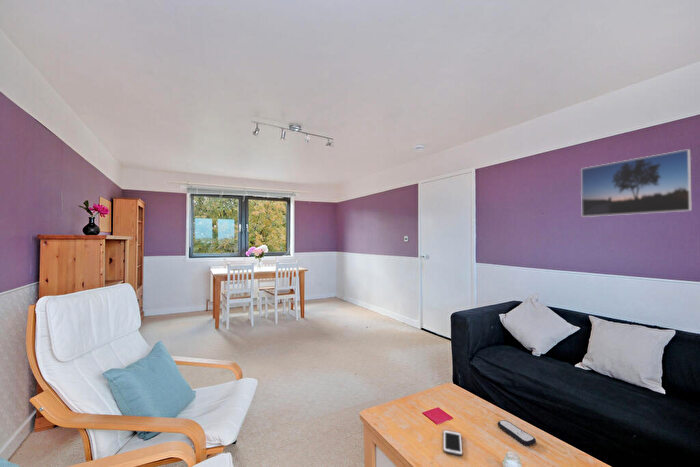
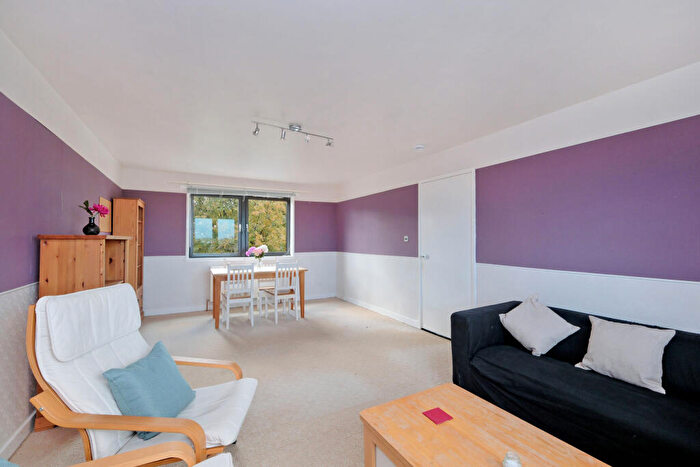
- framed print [580,148,693,218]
- cell phone [442,429,463,457]
- remote control [497,419,537,447]
